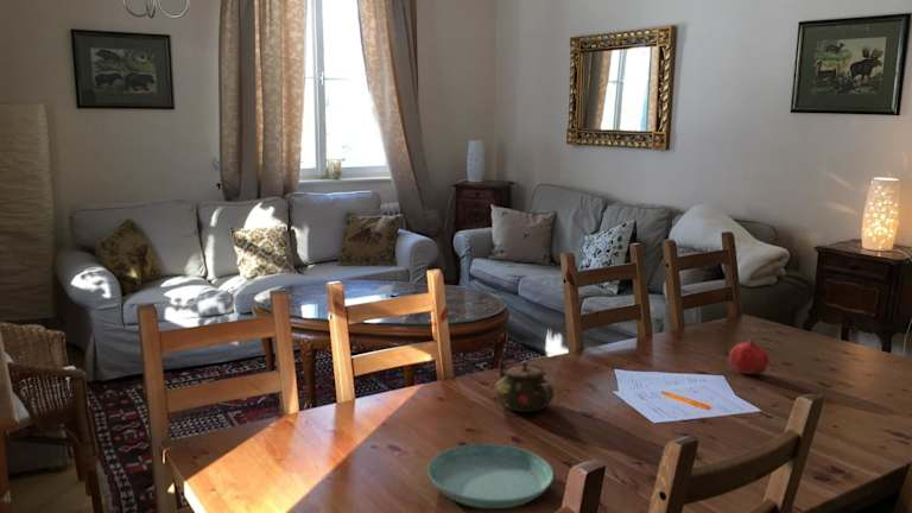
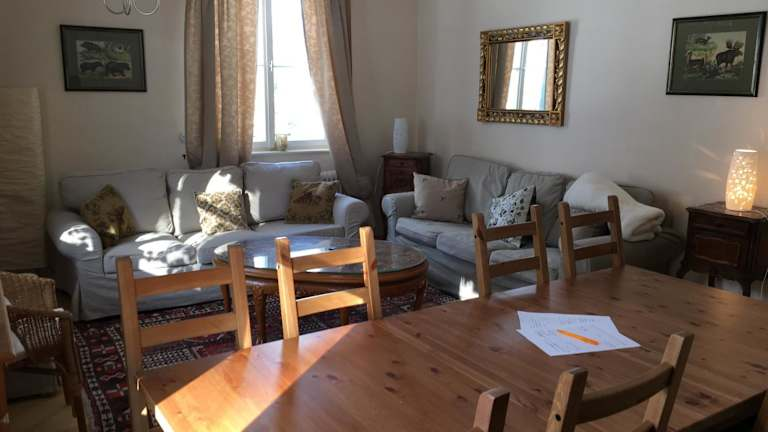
- teapot [493,359,556,413]
- fruit [728,337,771,375]
- saucer [426,443,555,509]
